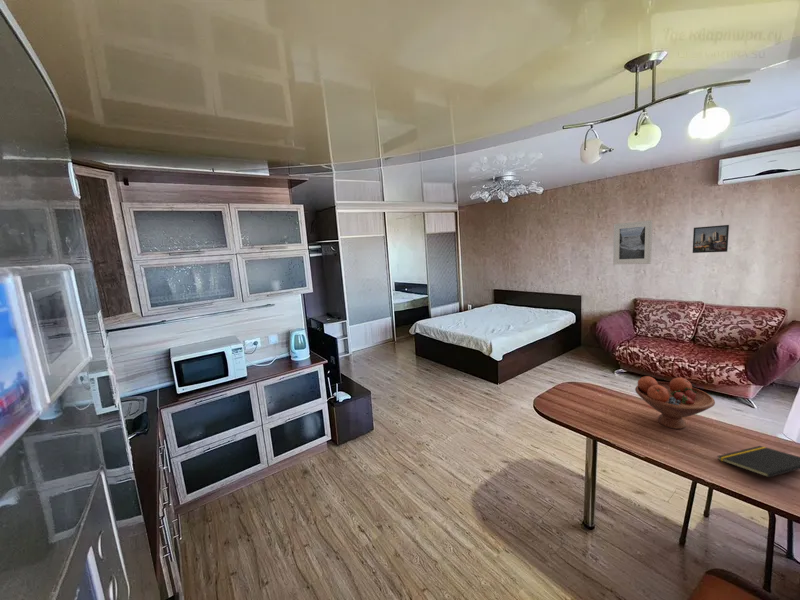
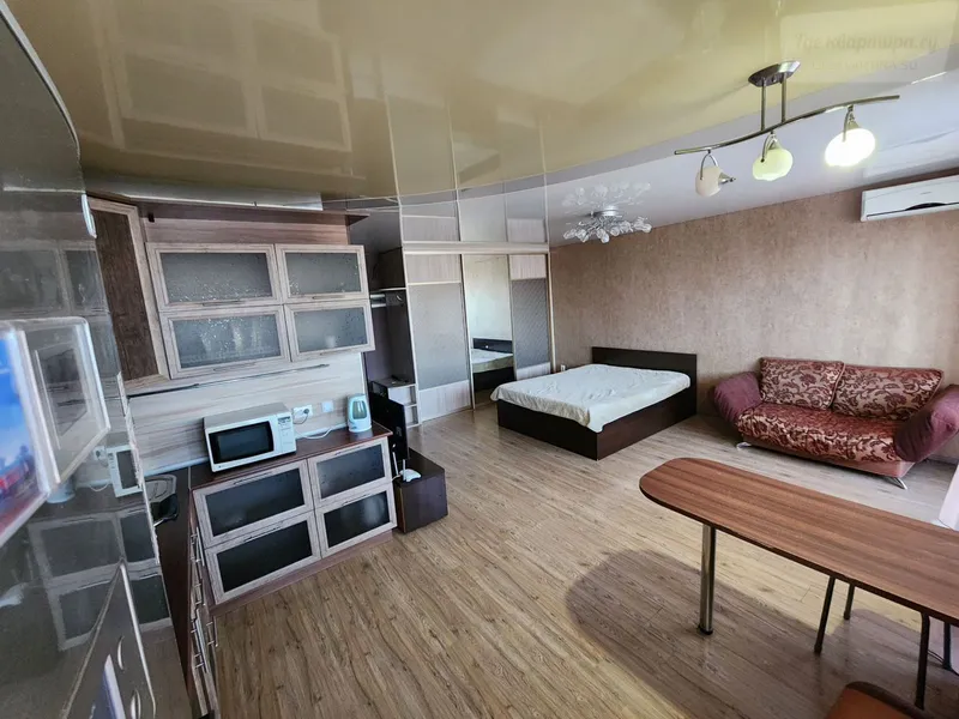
- notepad [716,445,800,478]
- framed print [612,219,653,265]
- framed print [692,224,730,254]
- fruit bowl [634,375,716,430]
